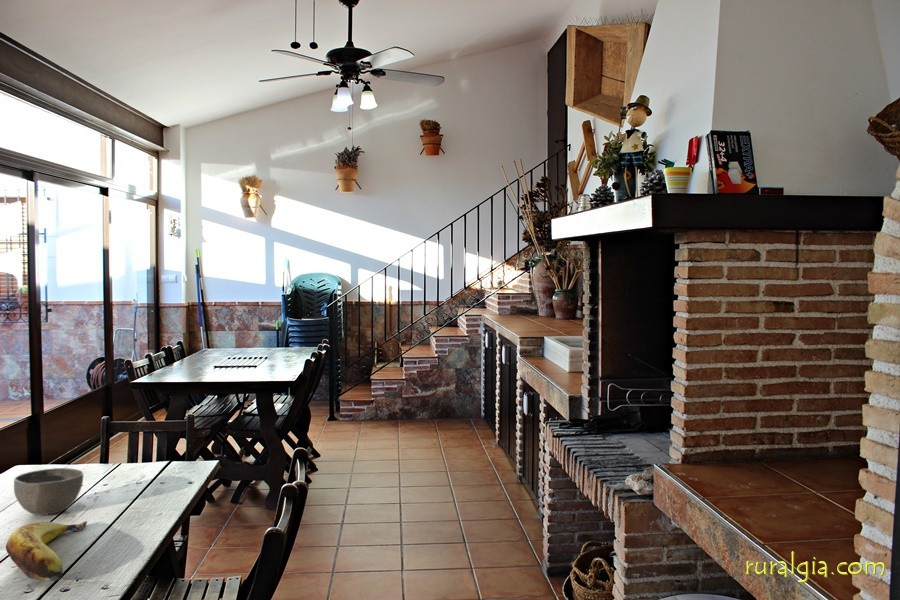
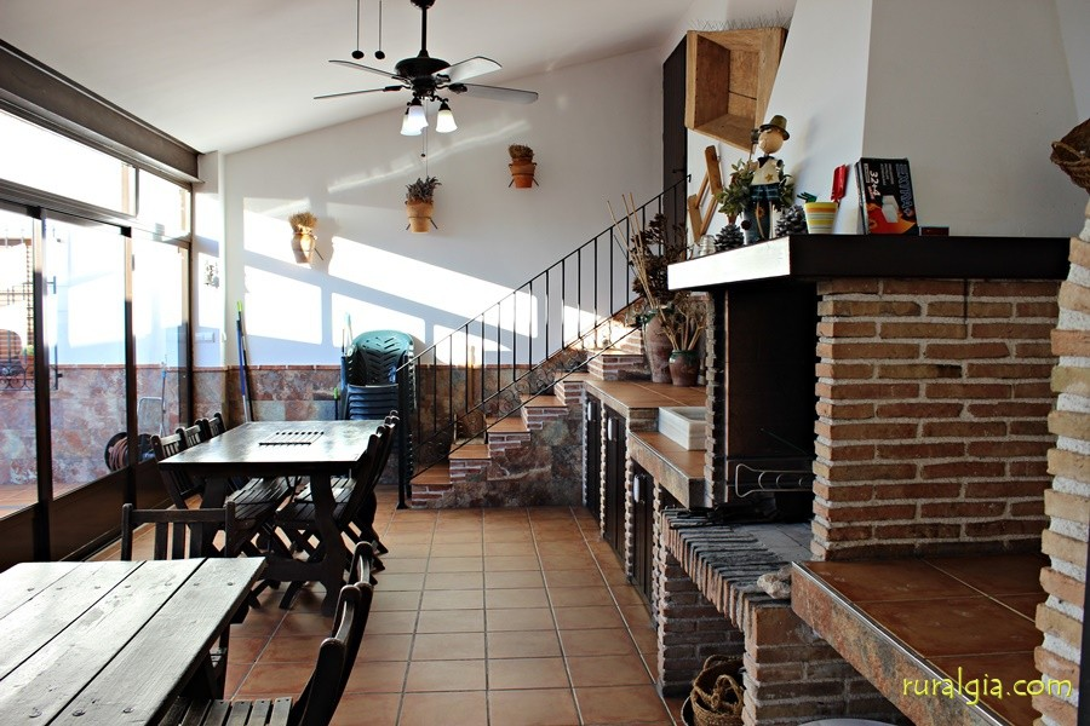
- banana [5,520,88,582]
- bowl [13,467,84,516]
